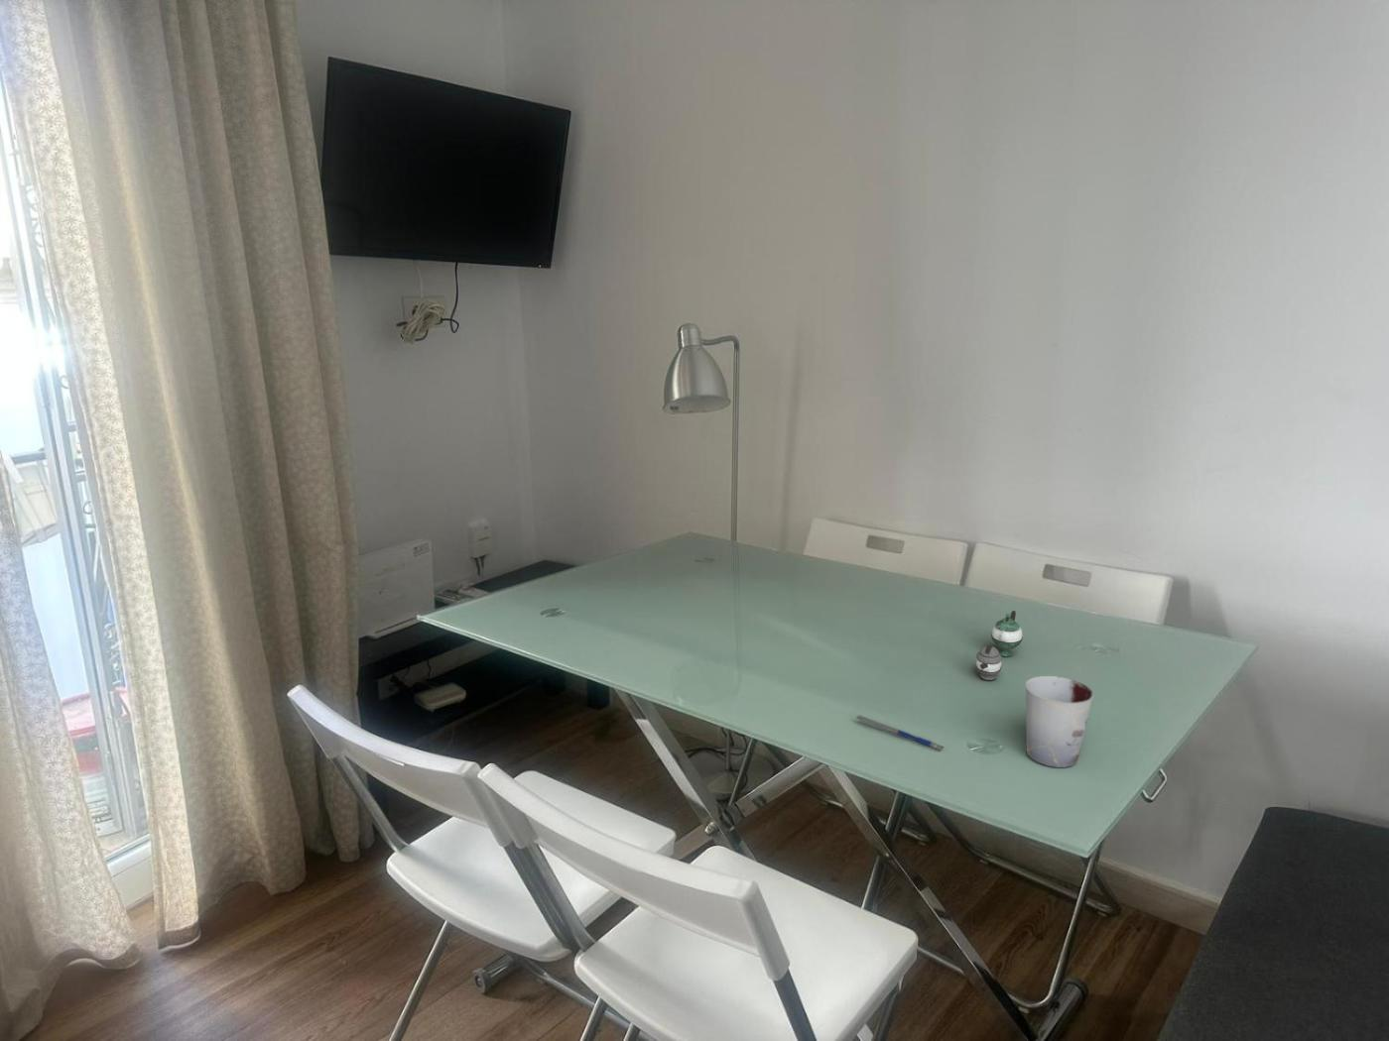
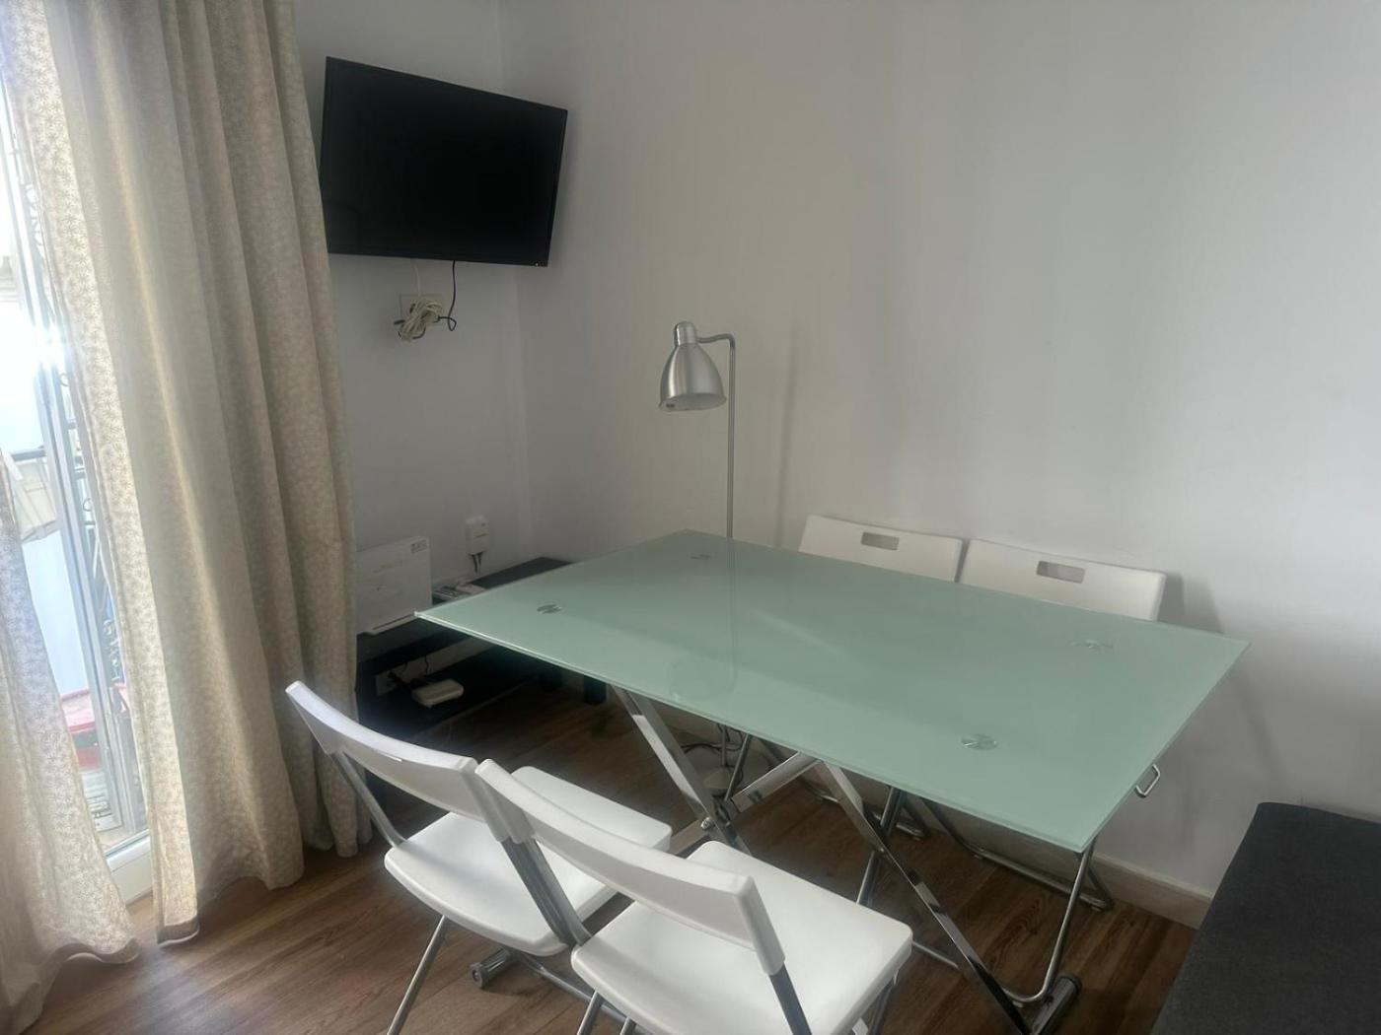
- cup [1025,675,1095,769]
- teapot [976,610,1024,681]
- pen [856,714,946,752]
